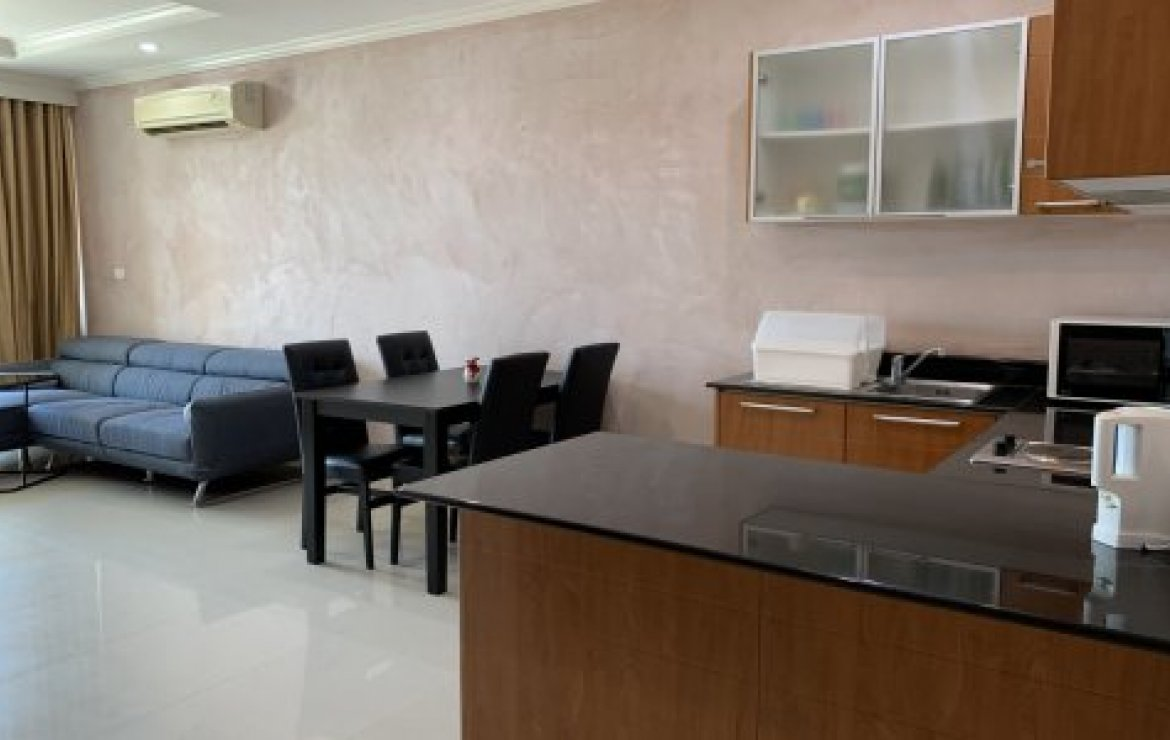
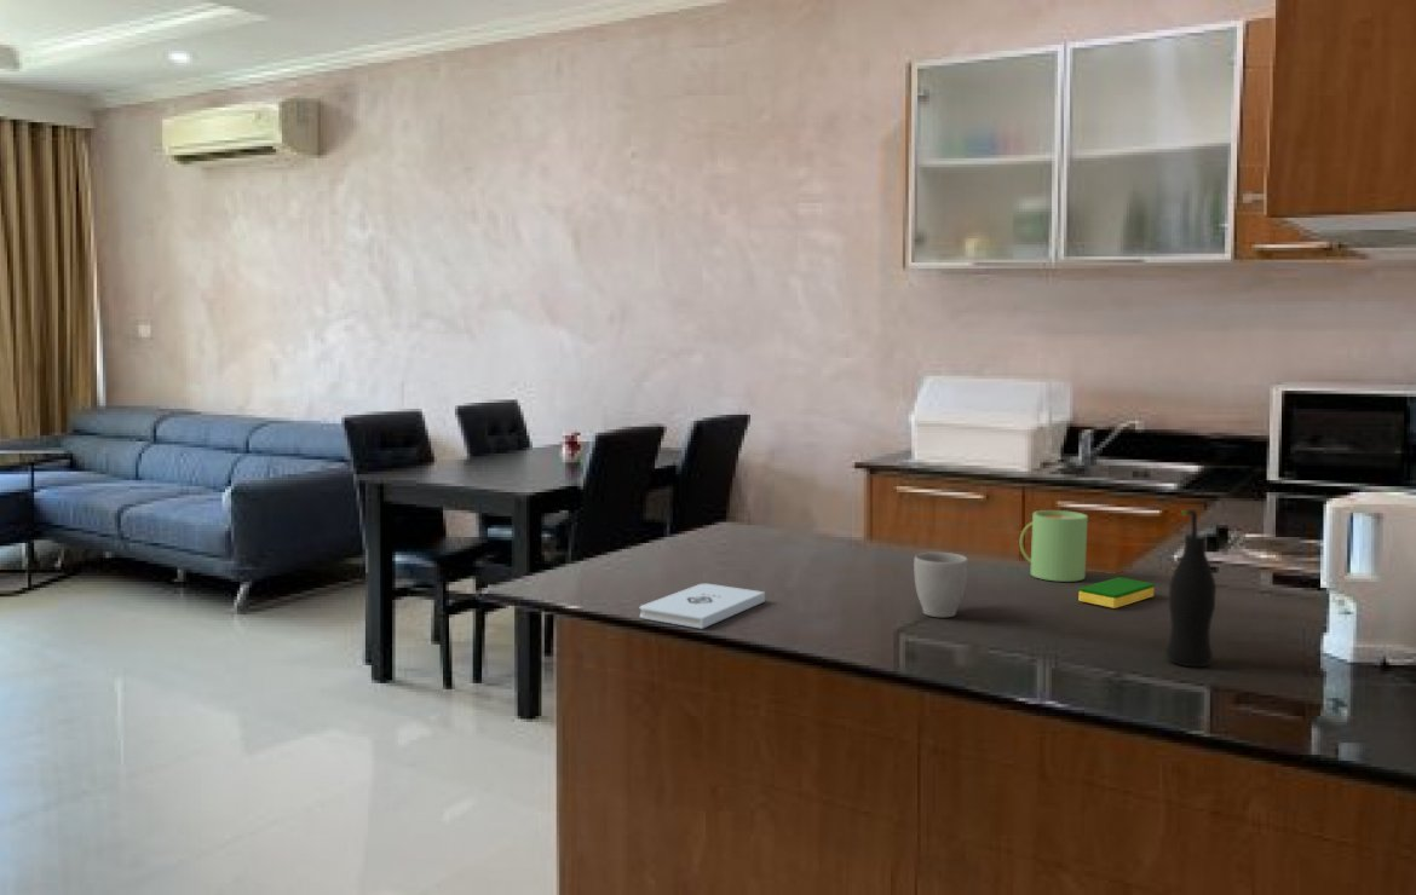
+ dish sponge [1077,576,1156,610]
+ bottle [1164,508,1218,668]
+ mug [1019,509,1089,583]
+ mug [913,552,969,618]
+ notepad [639,583,766,630]
